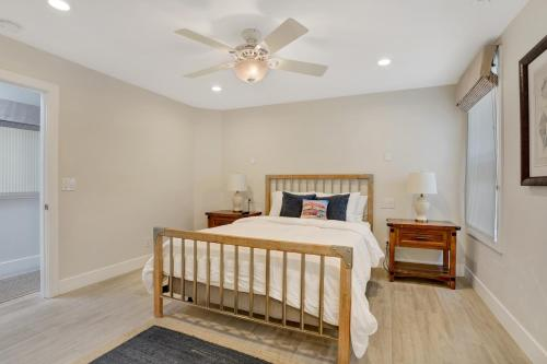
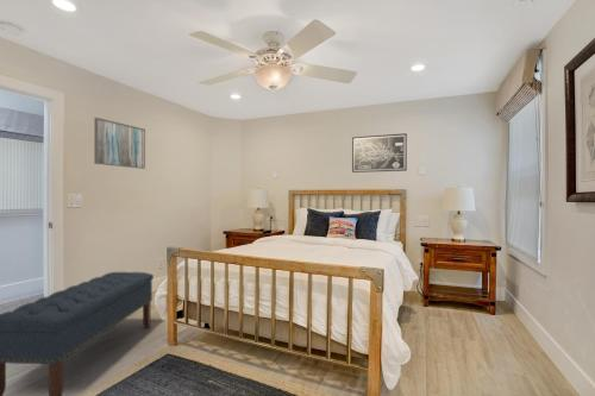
+ wall art [93,117,146,170]
+ wall art [351,132,408,174]
+ bench [0,271,155,396]
